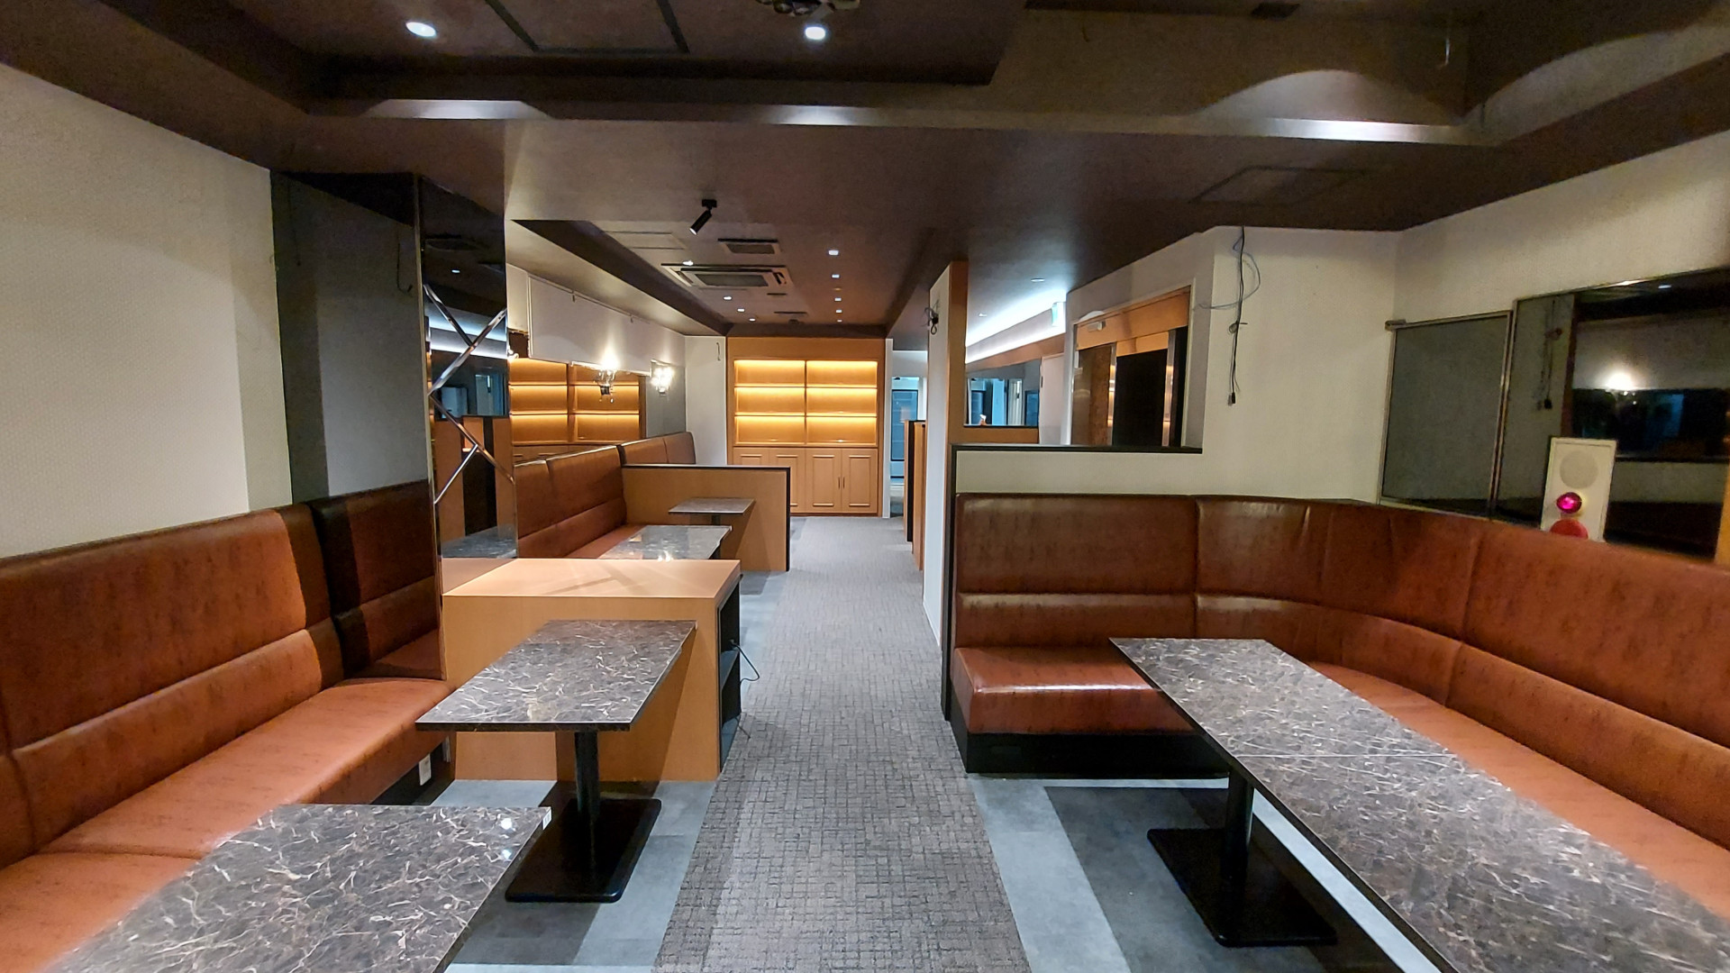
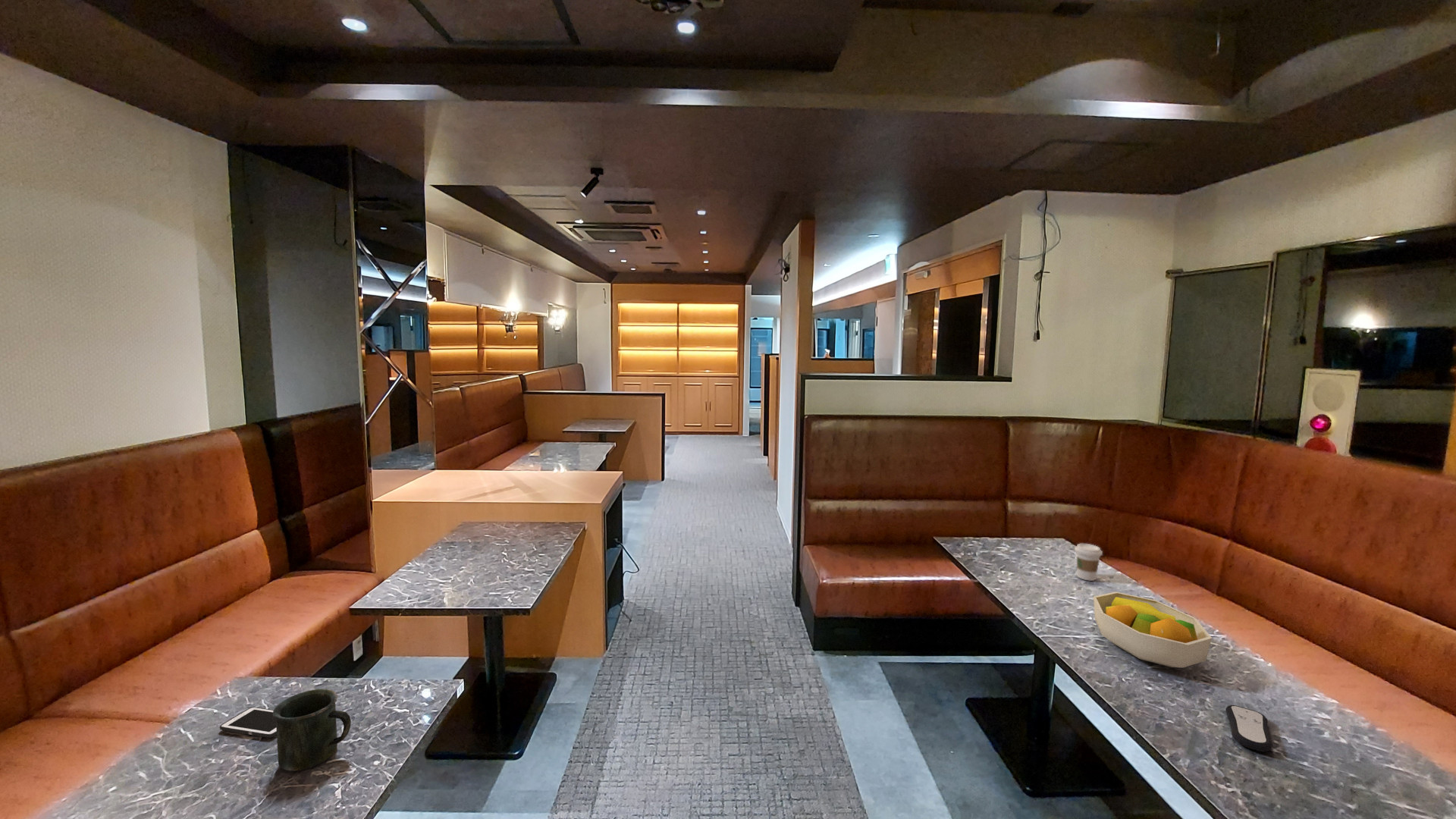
+ cell phone [219,706,277,739]
+ fruit bowl [1093,591,1213,668]
+ mug [273,689,352,772]
+ remote control [1225,704,1273,752]
+ coffee cup [1074,543,1103,582]
